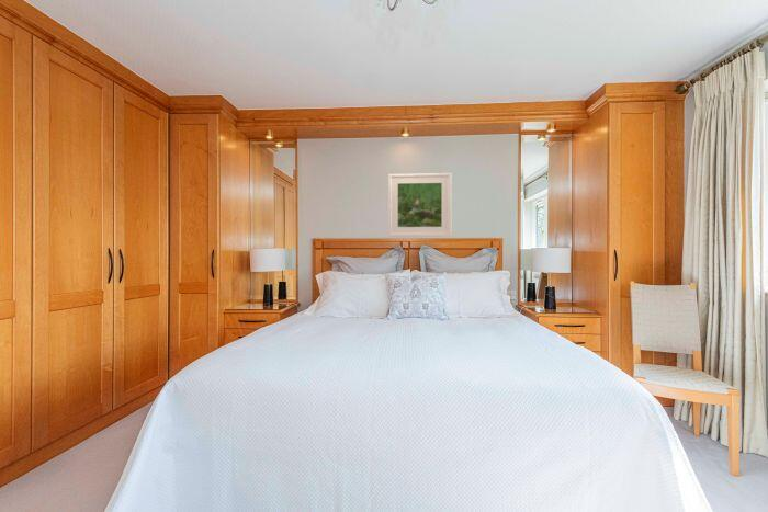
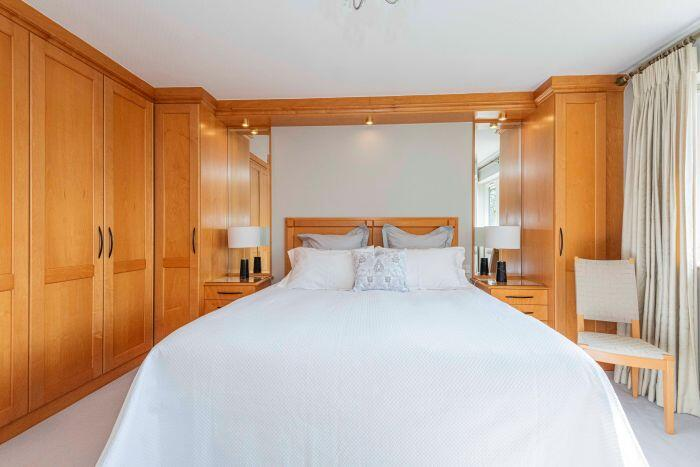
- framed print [387,172,452,238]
